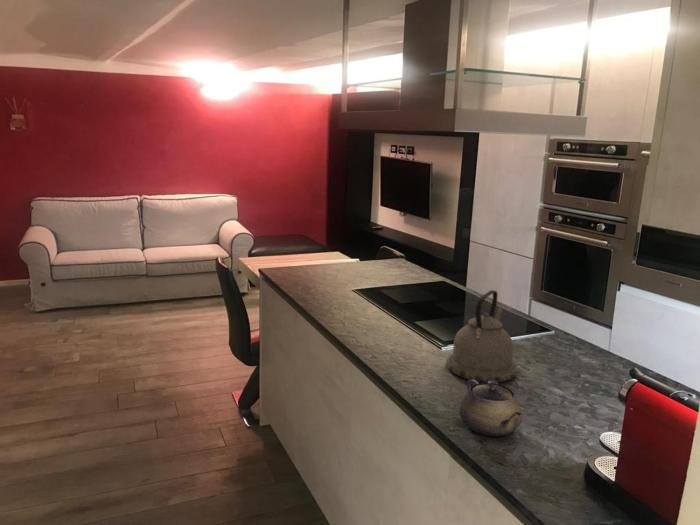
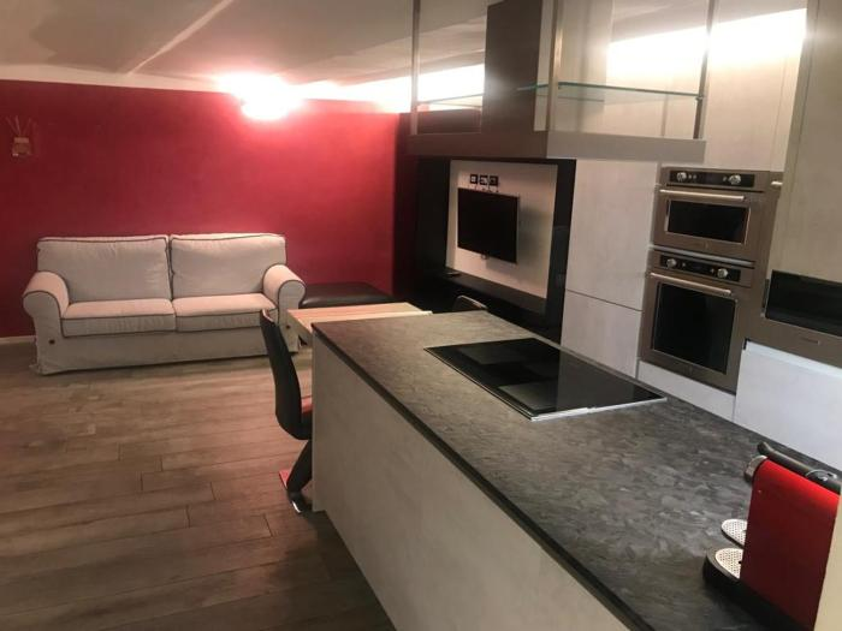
- teapot [458,380,524,438]
- kettle [445,289,518,383]
